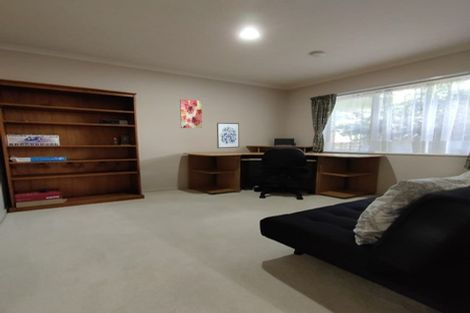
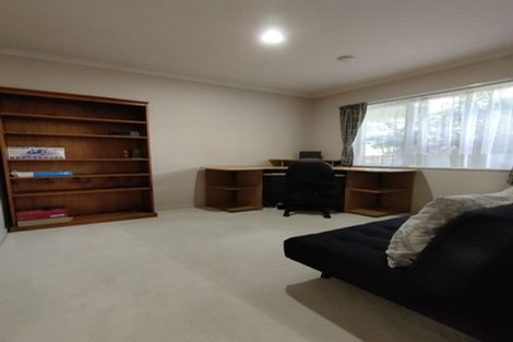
- wall art [216,122,240,149]
- wall art [179,99,203,129]
